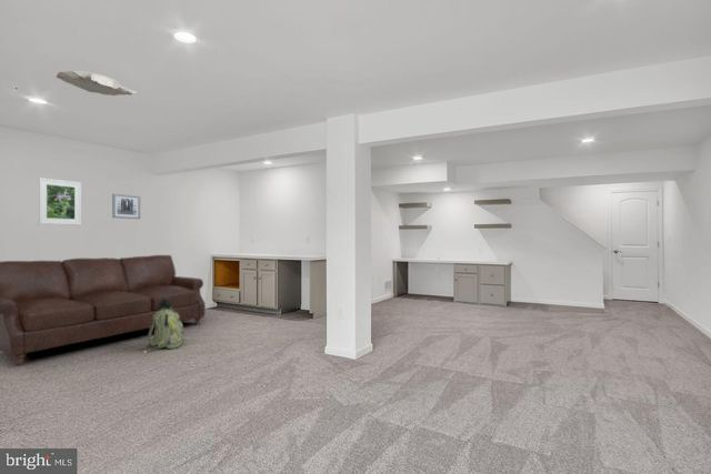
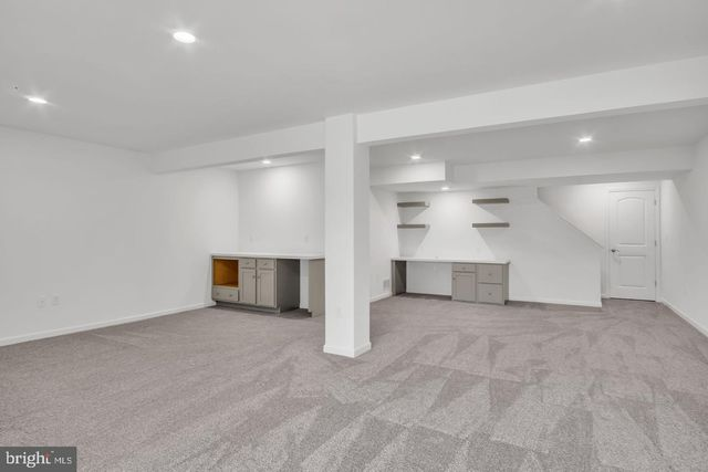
- wall art [111,193,141,220]
- backpack [138,299,186,353]
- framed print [38,177,82,226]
- sofa [0,254,207,366]
- ceiling light [56,70,138,97]
